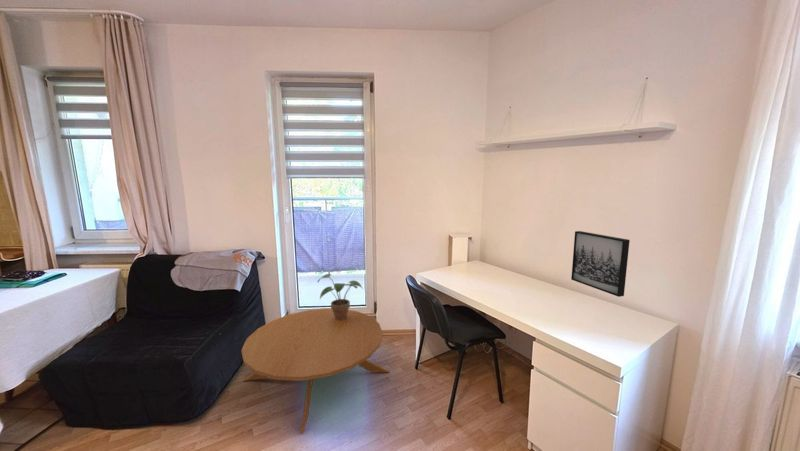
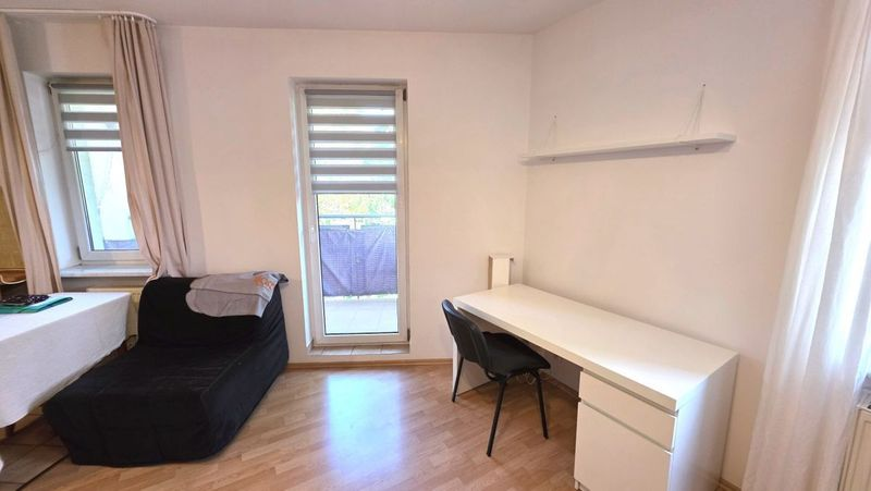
- coffee table [241,308,391,435]
- wall art [570,230,631,298]
- potted plant [317,273,363,320]
